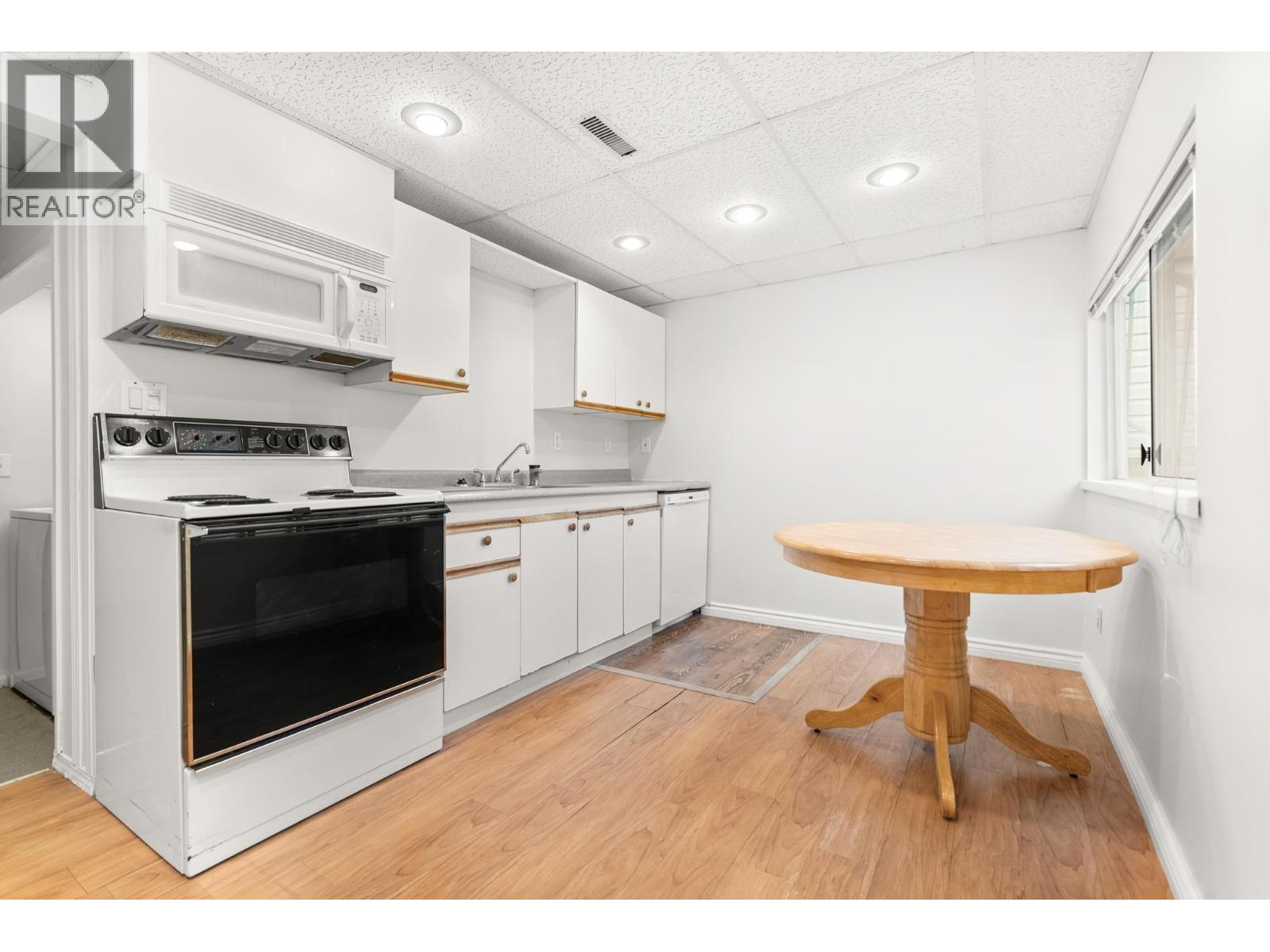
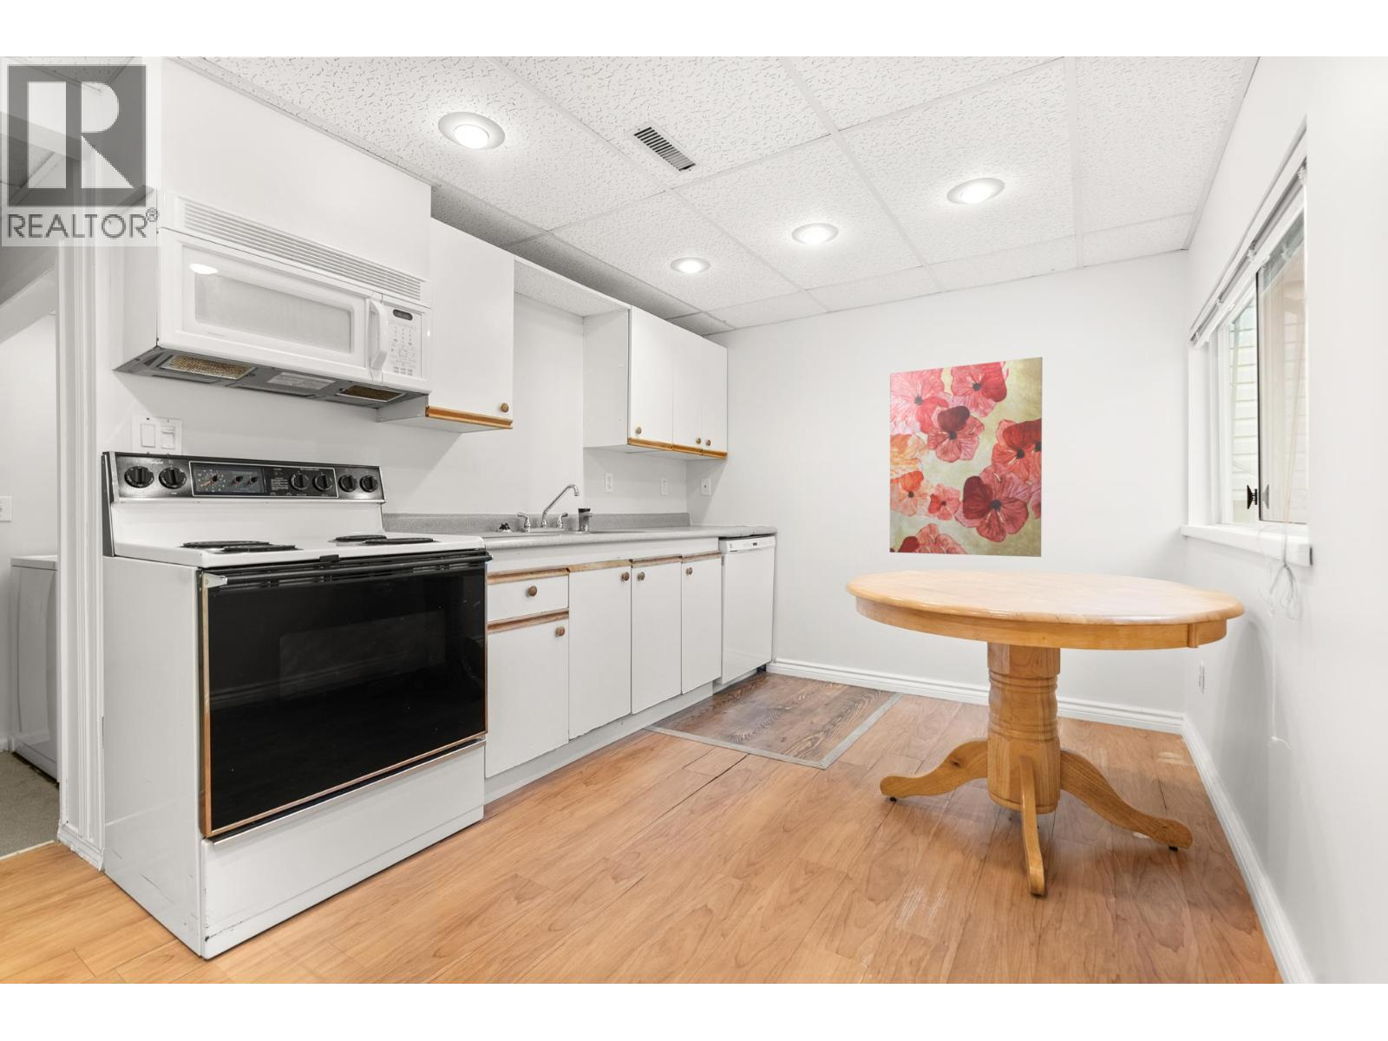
+ wall art [890,356,1044,558]
